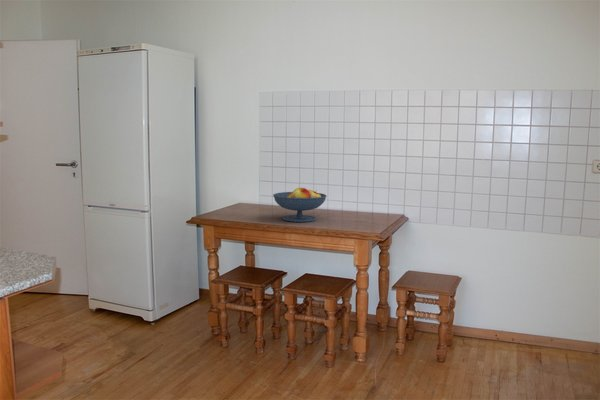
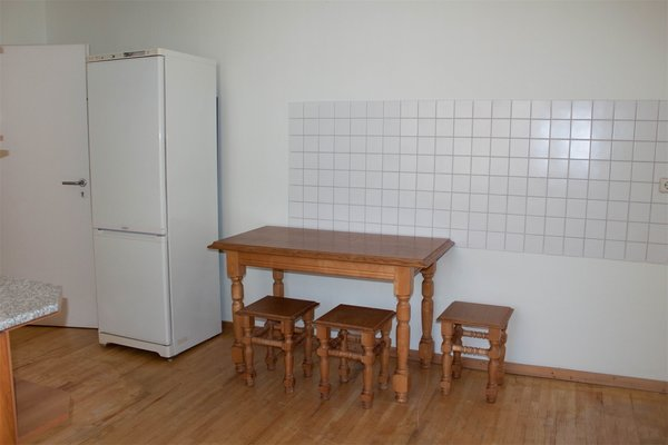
- fruit bowl [272,187,328,223]
